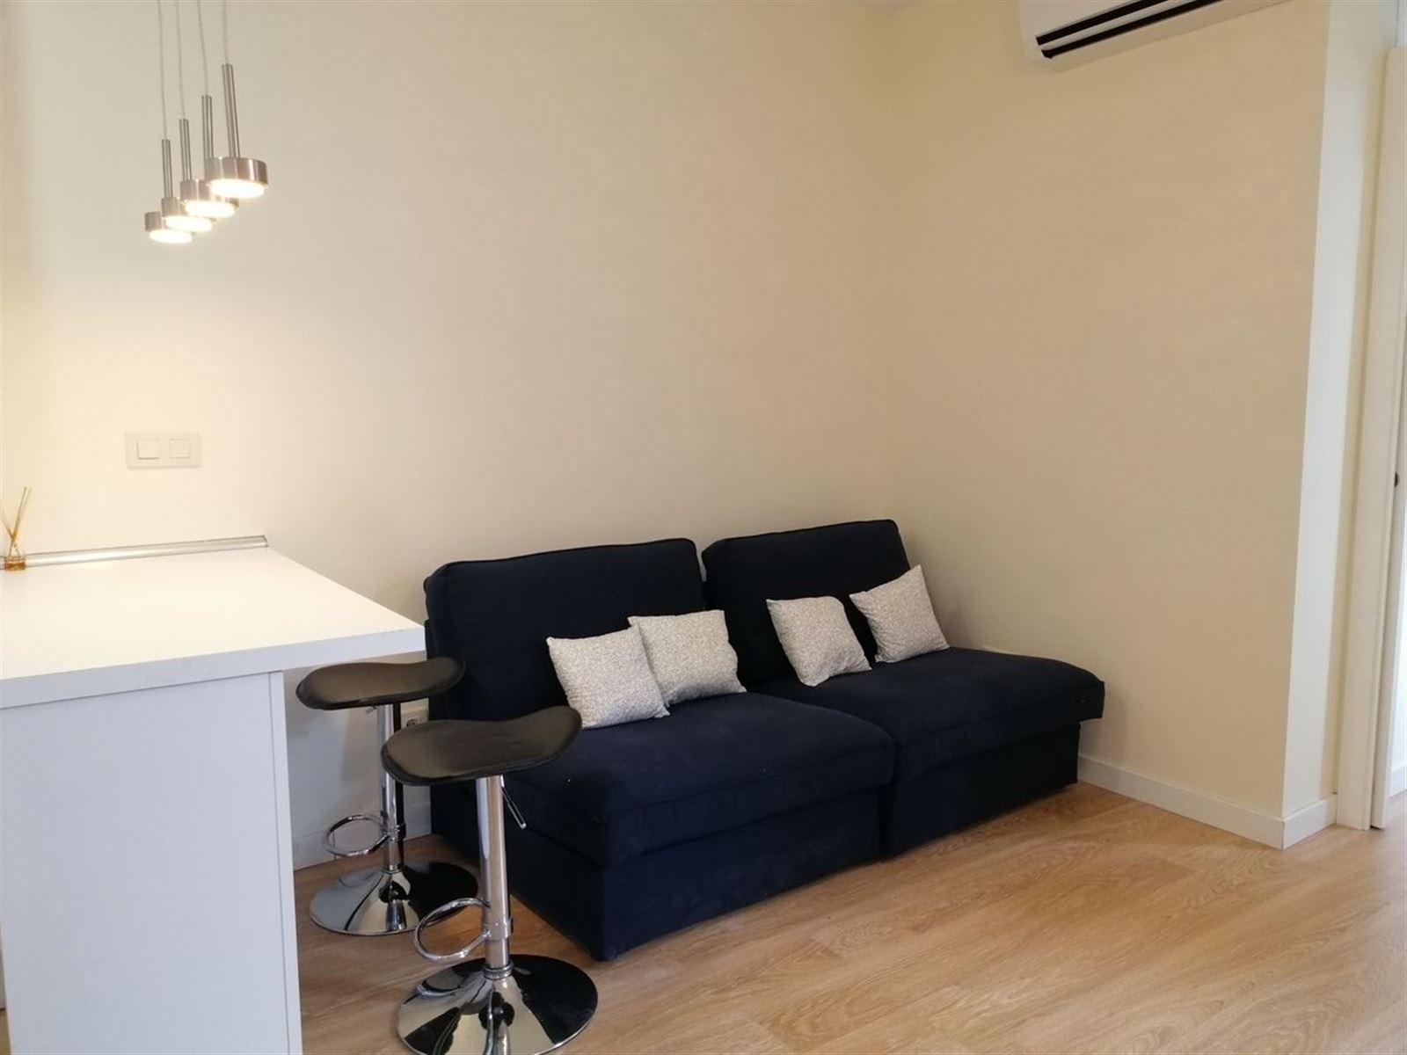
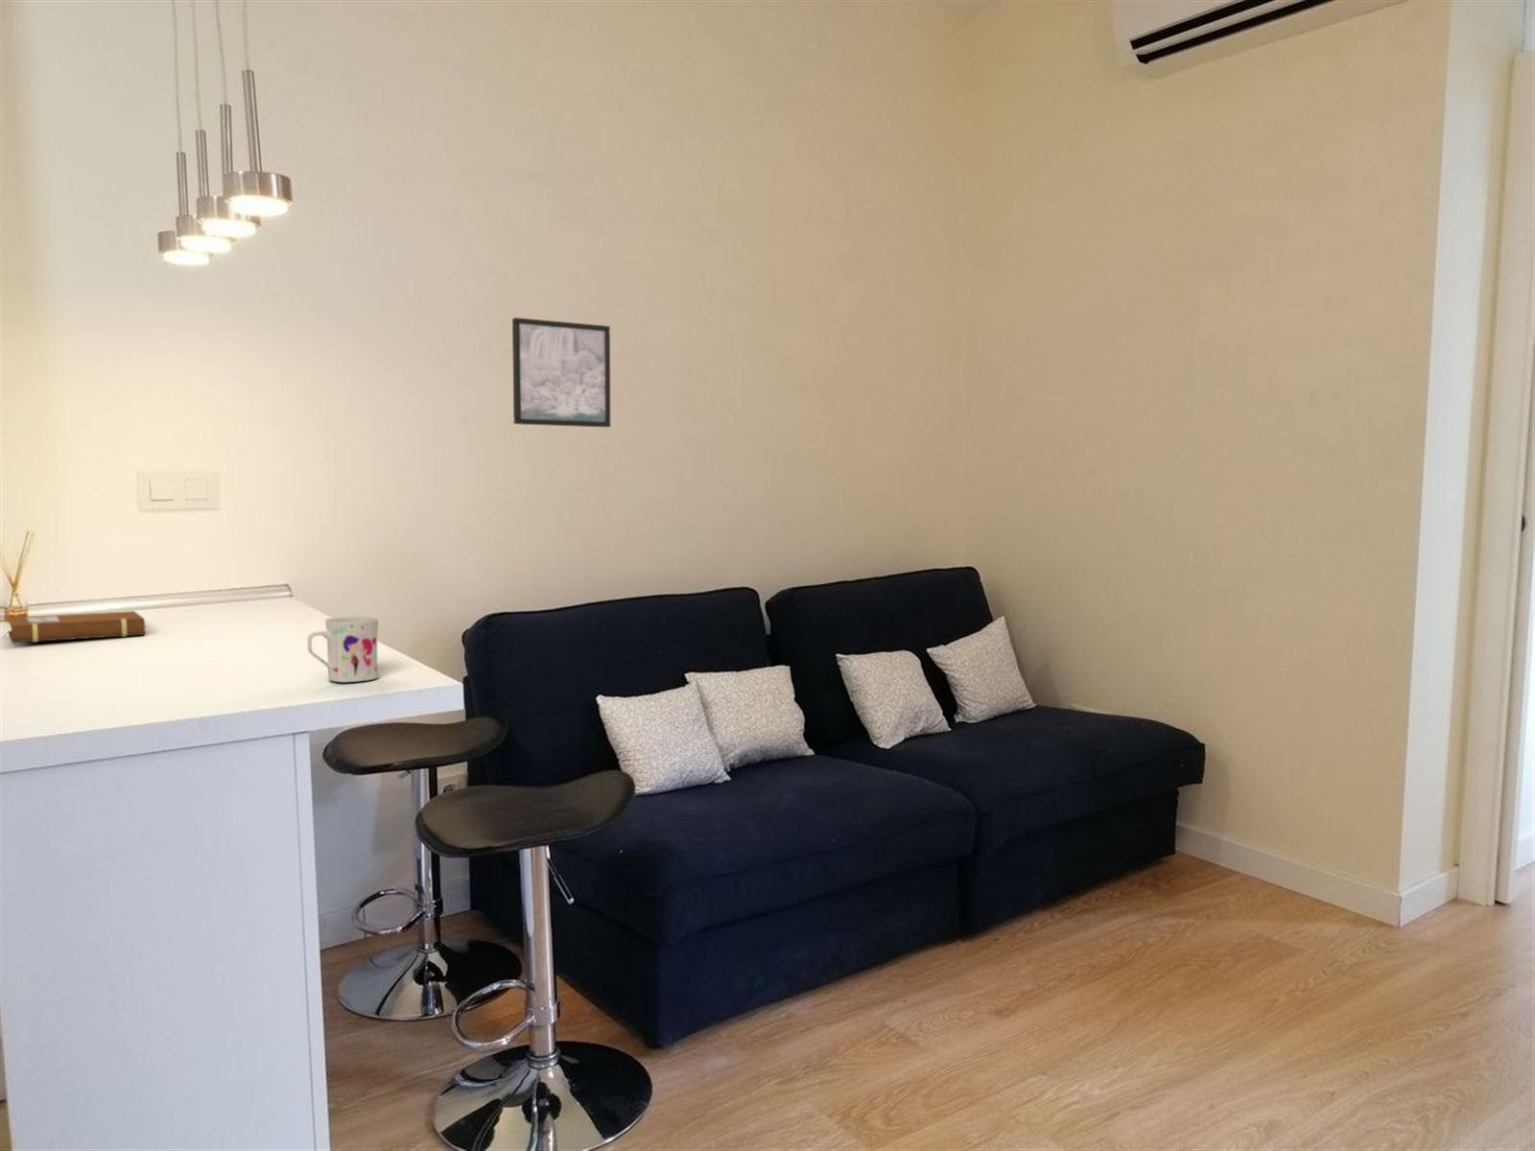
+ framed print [511,317,612,428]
+ notebook [2,611,146,643]
+ mug [307,615,380,683]
